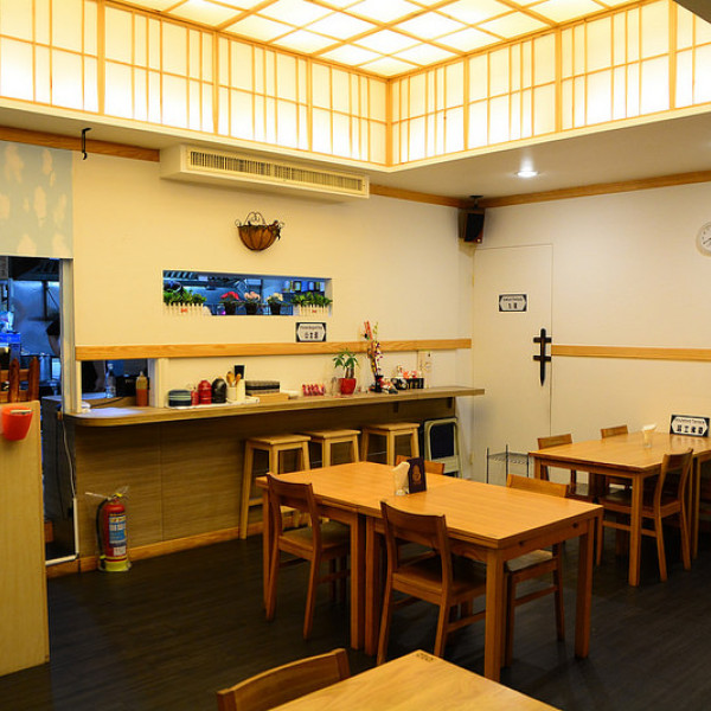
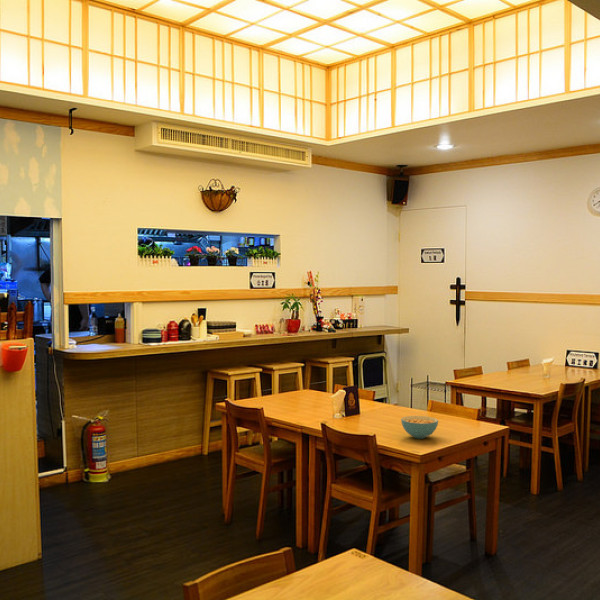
+ cereal bowl [400,415,439,440]
